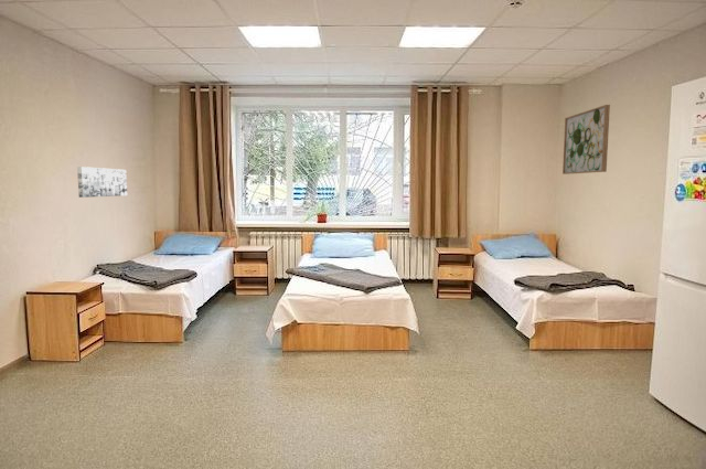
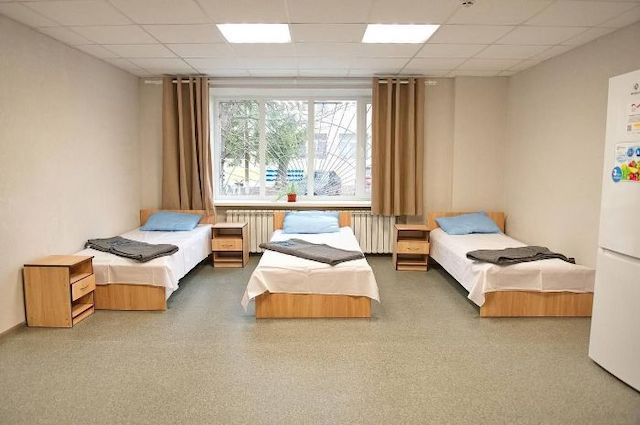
- wall art [561,104,611,175]
- wall art [76,166,128,199]
